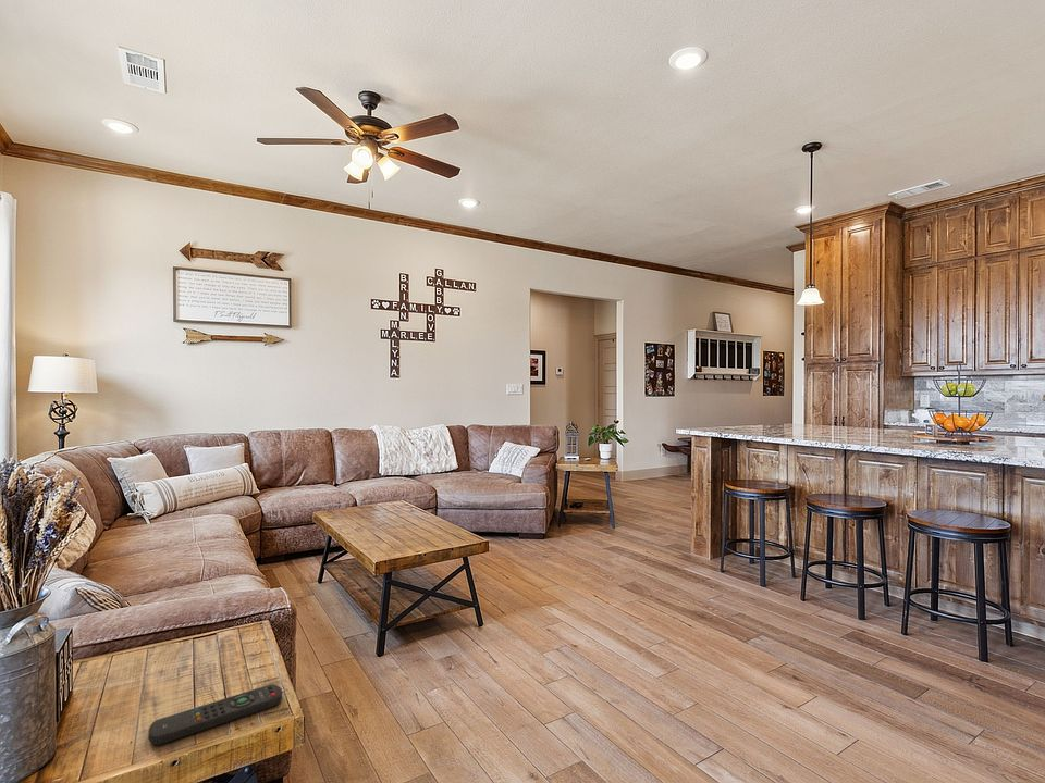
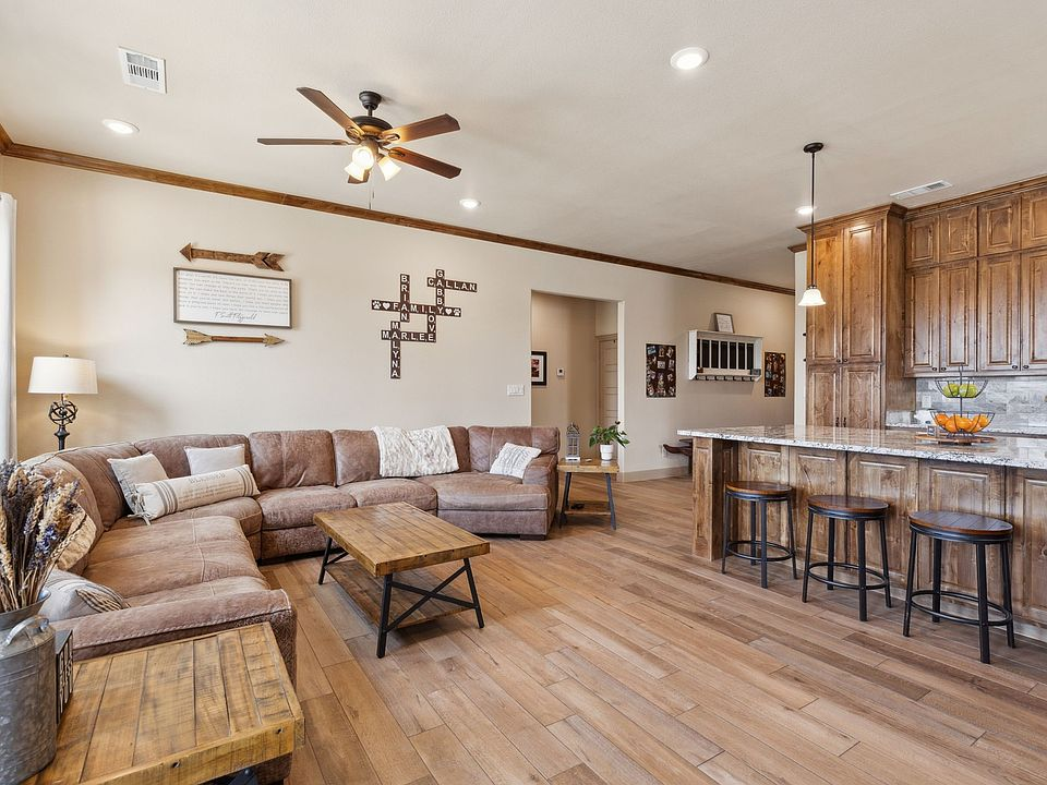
- remote control [147,683,283,746]
